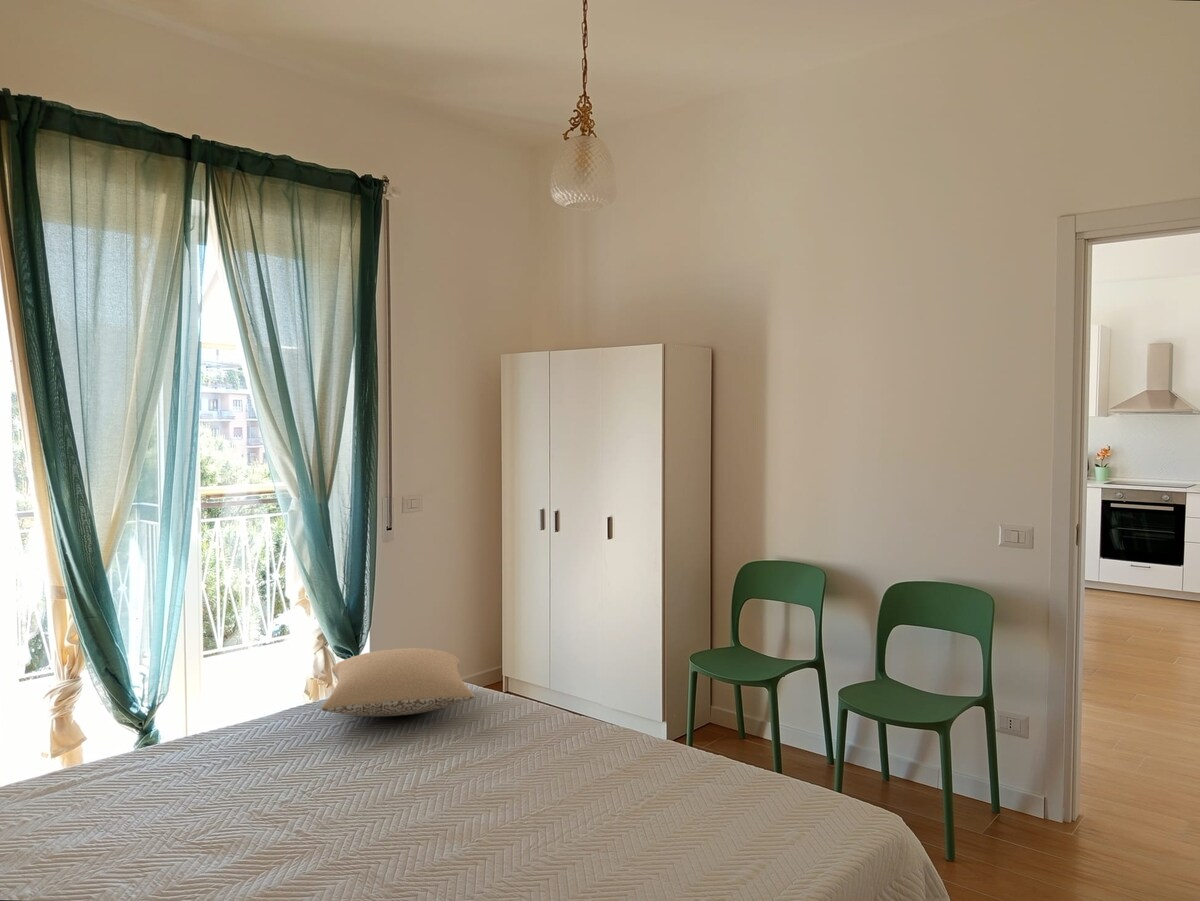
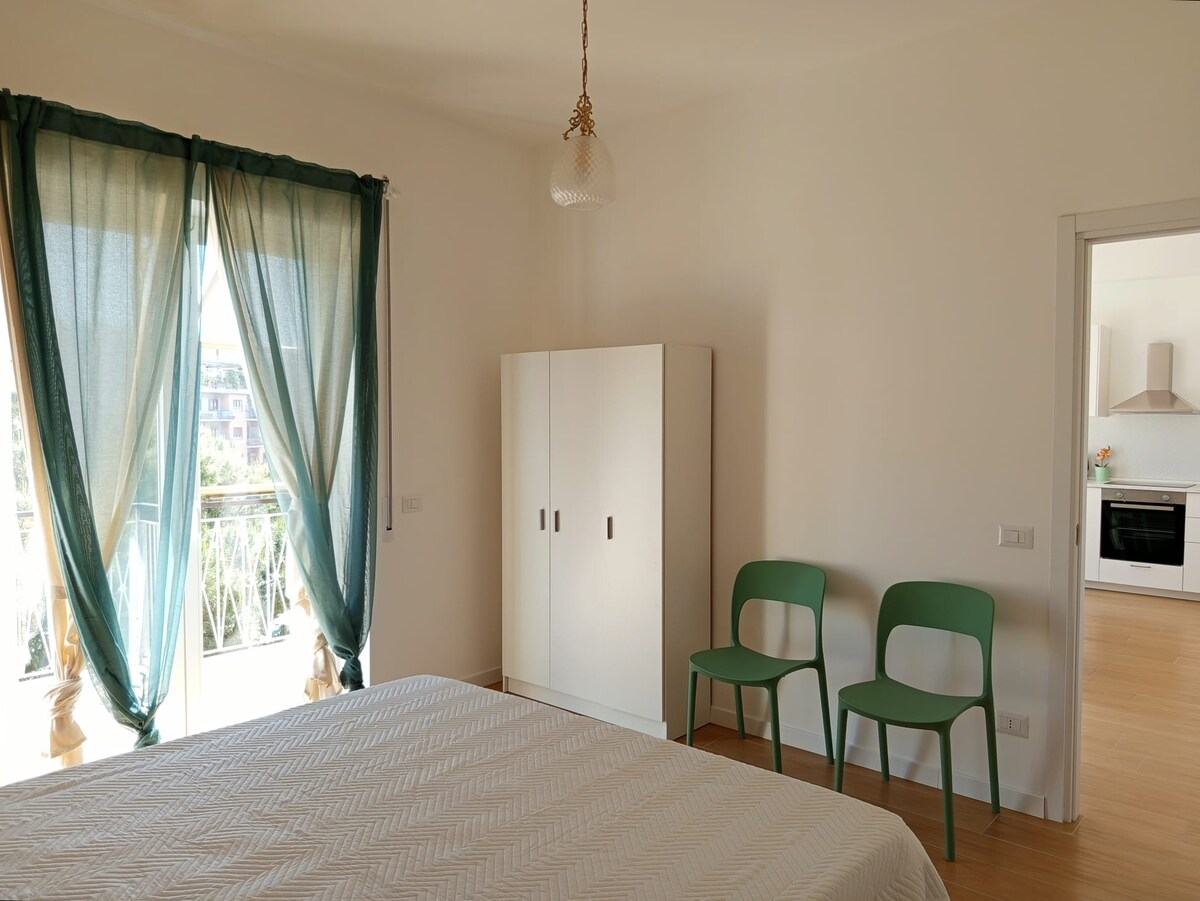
- pillow [321,647,475,717]
